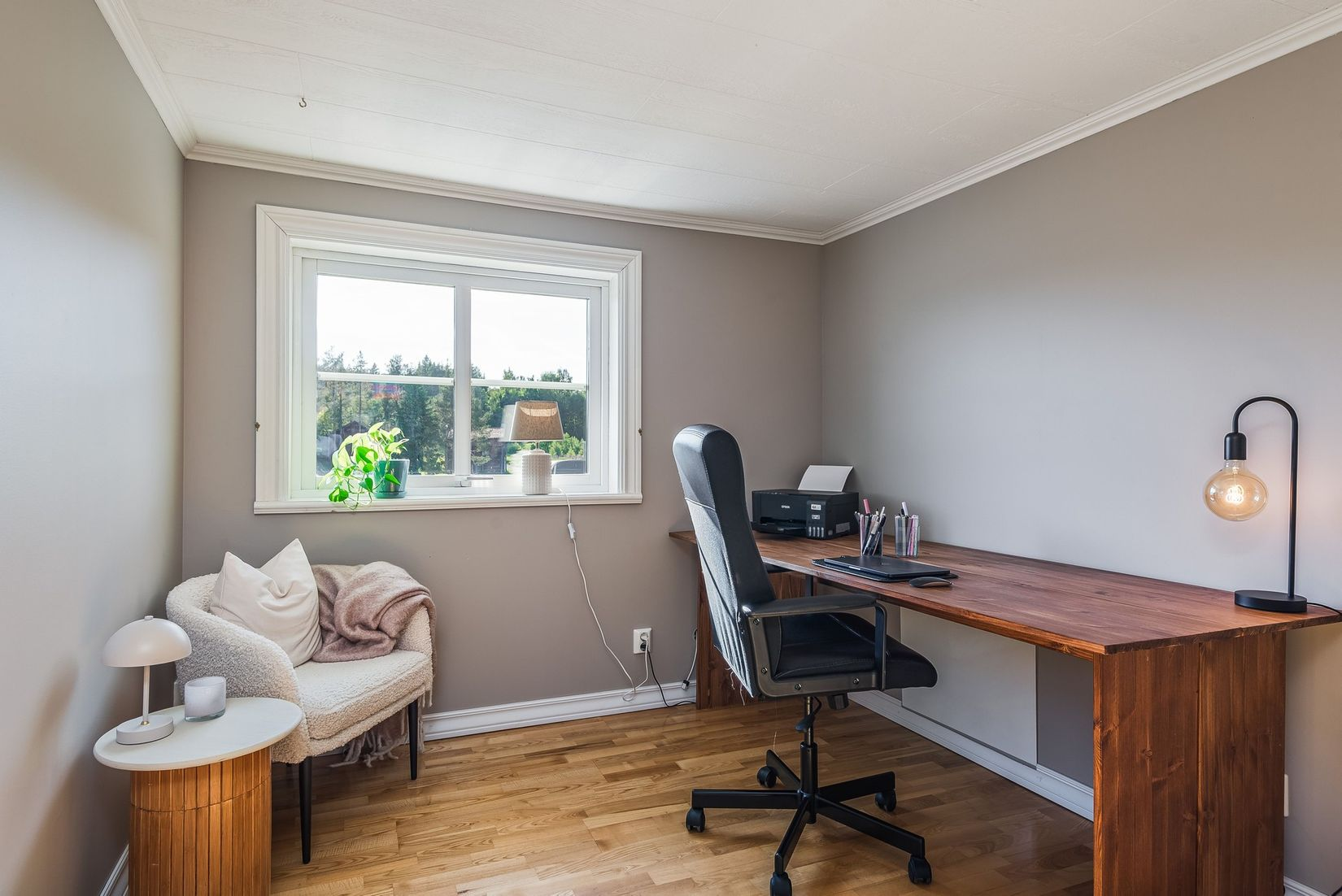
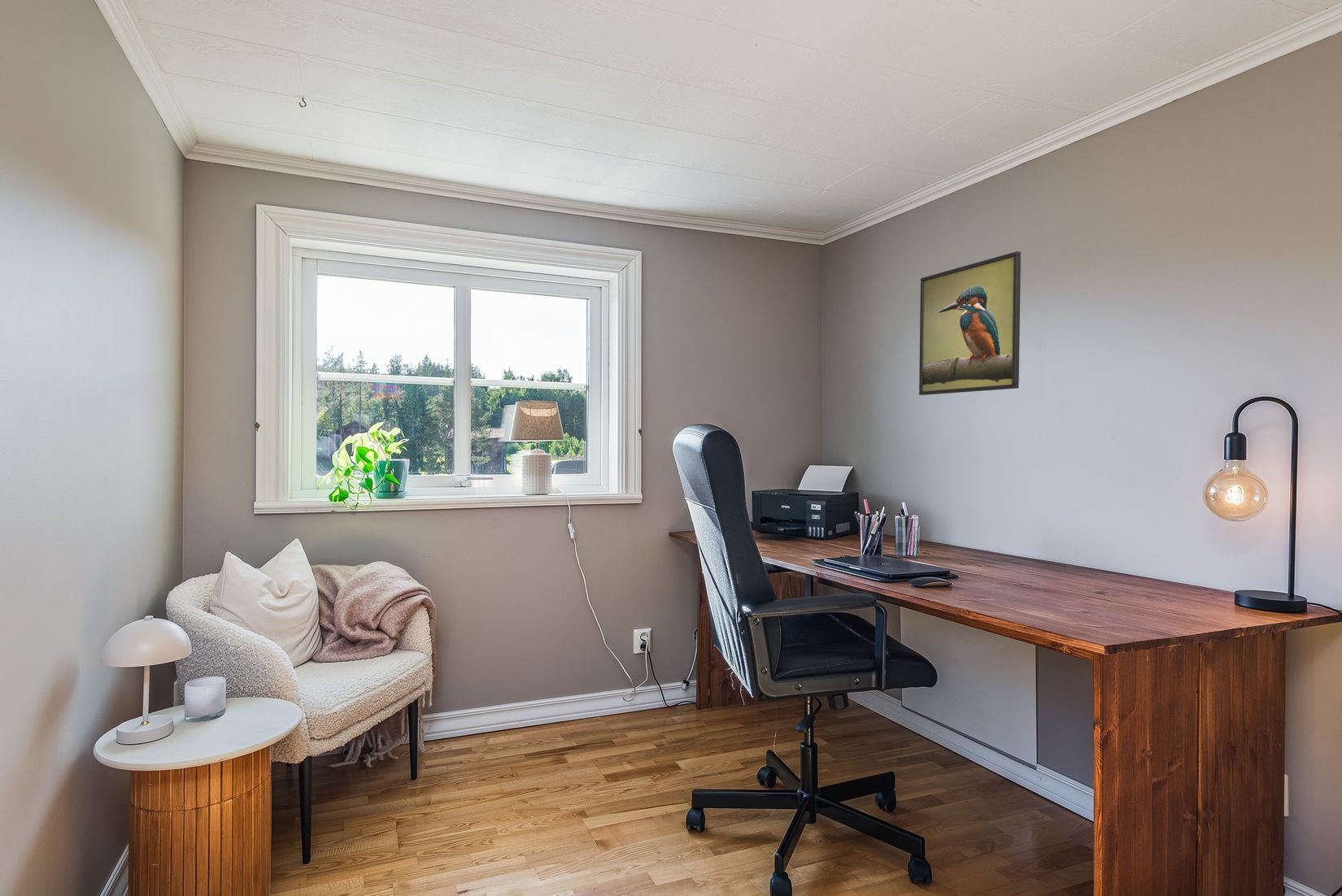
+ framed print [918,250,1022,396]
